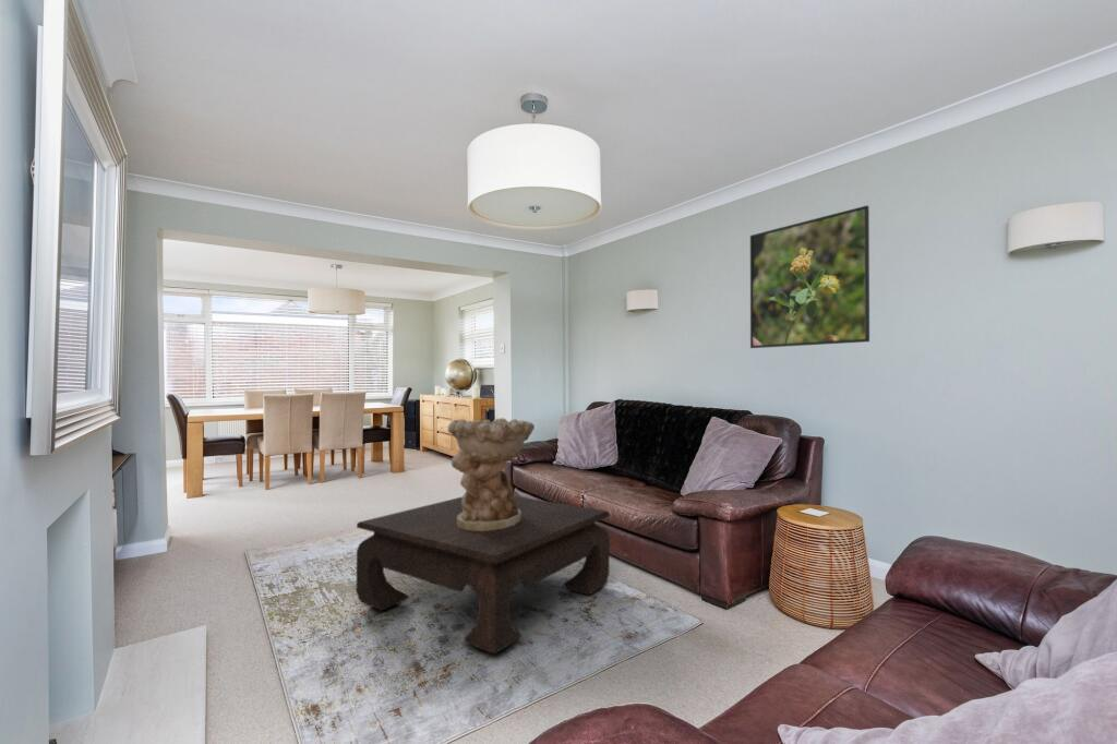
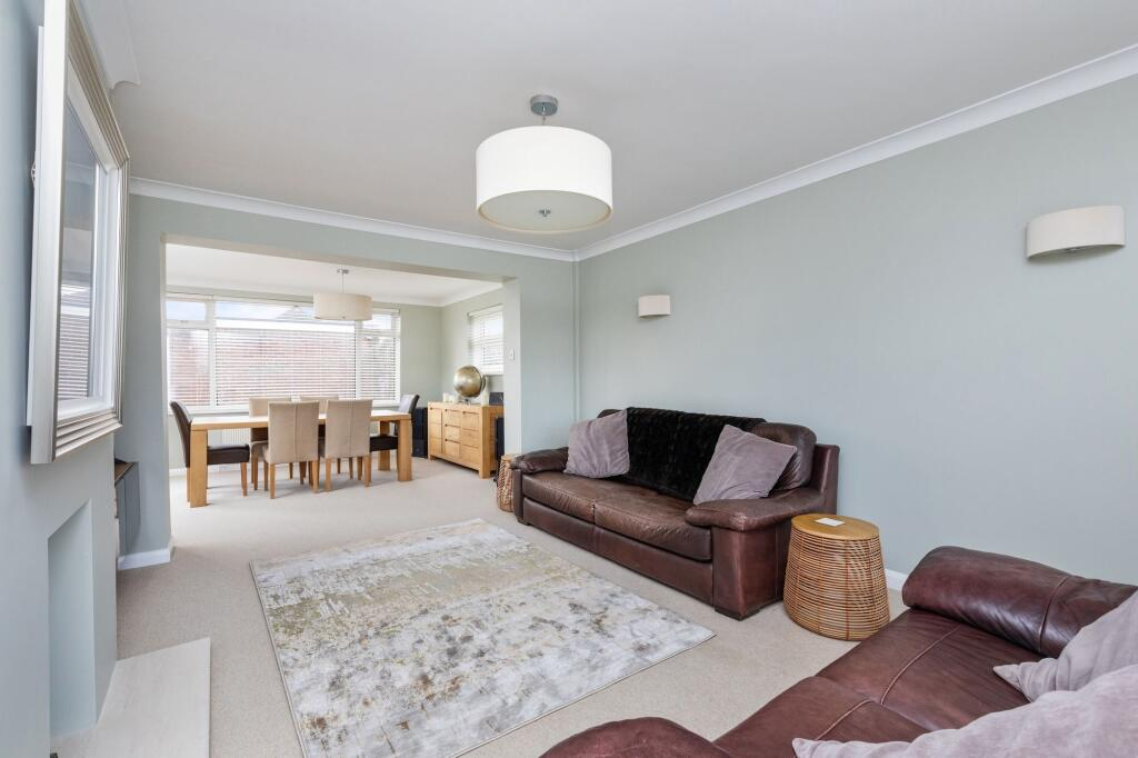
- decorative bowl [447,417,536,531]
- coffee table [356,495,611,656]
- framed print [749,204,870,349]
